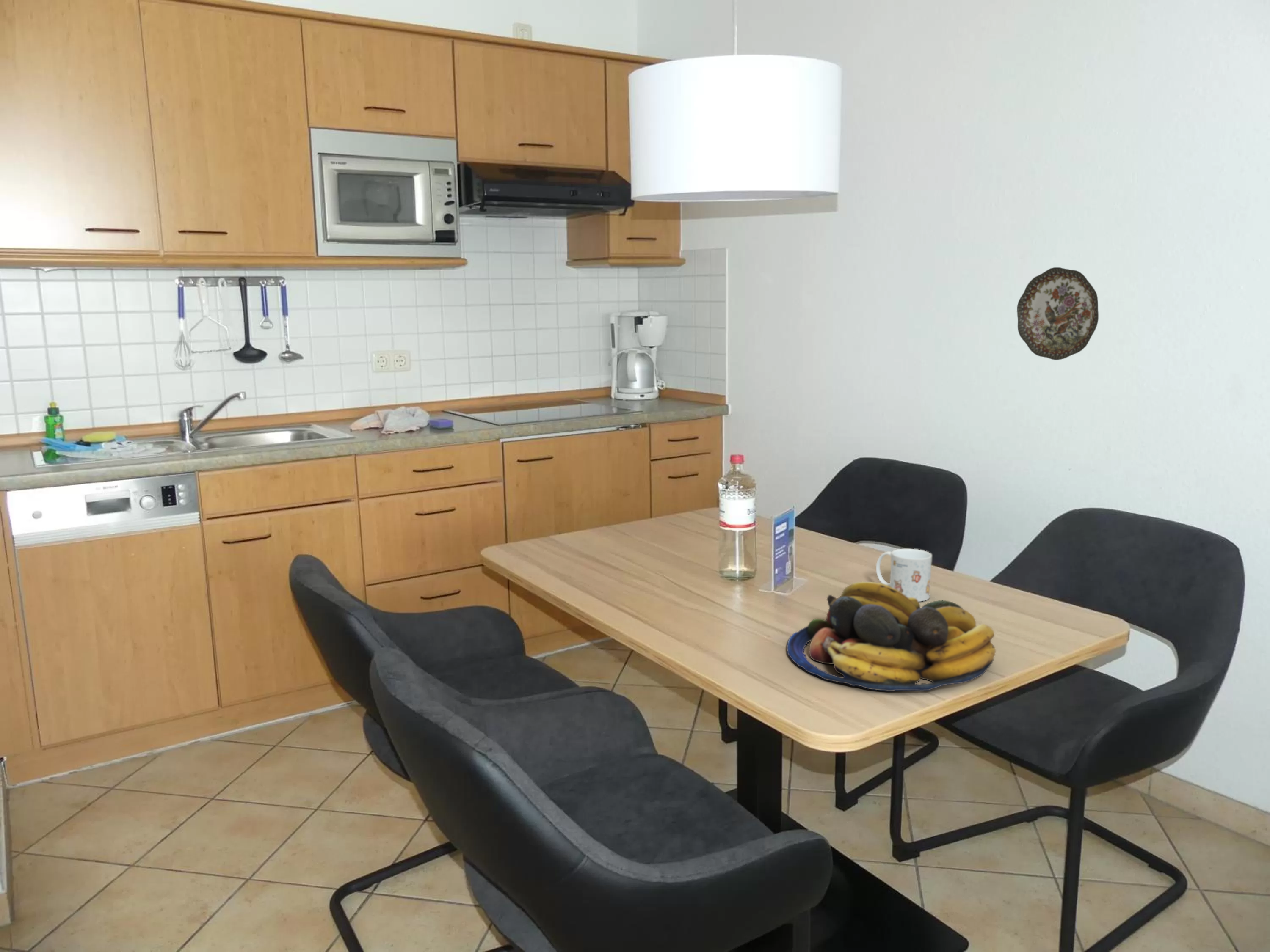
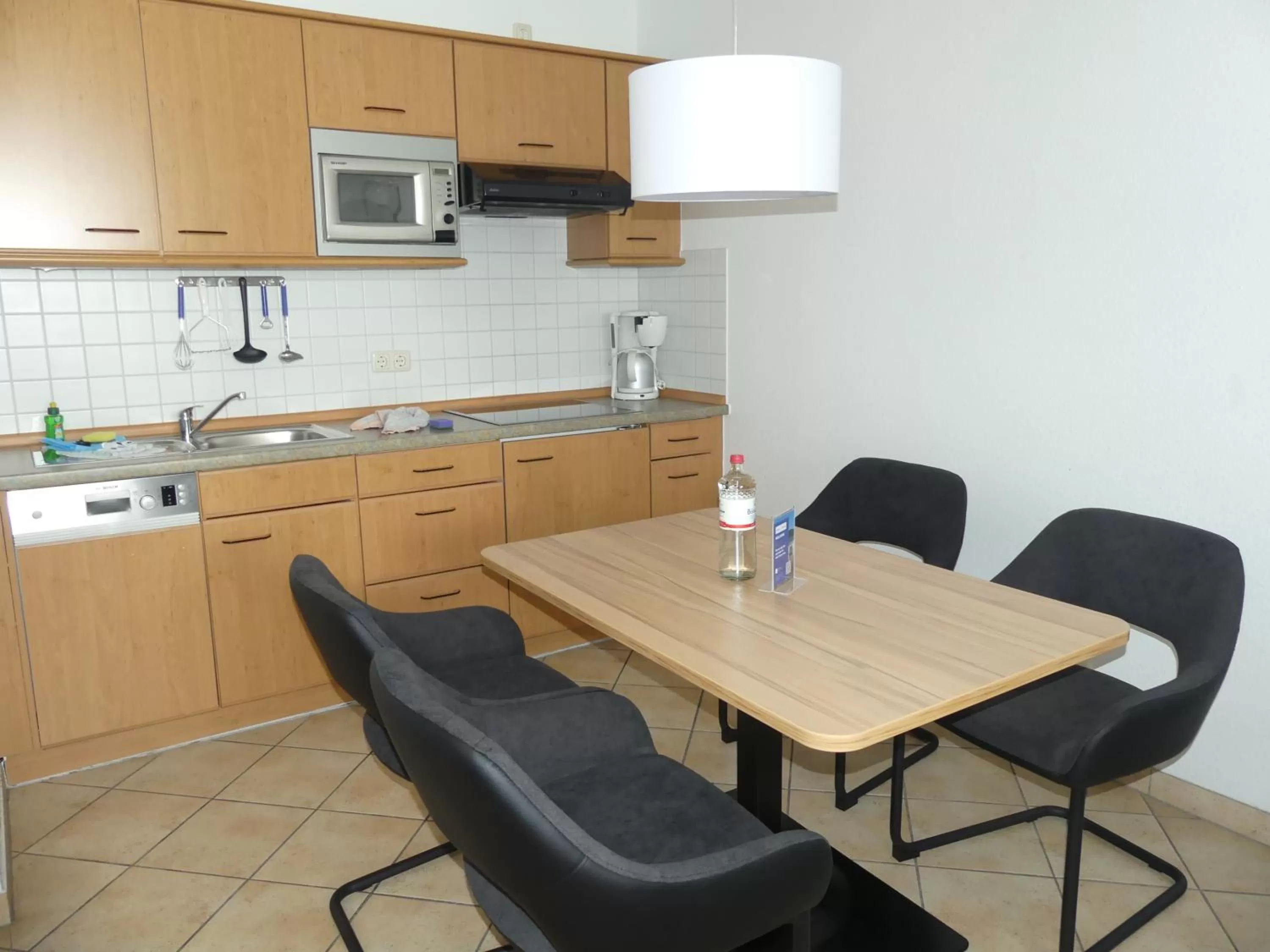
- fruit bowl [787,581,996,691]
- decorative plate [1016,267,1099,360]
- mug [875,548,932,602]
